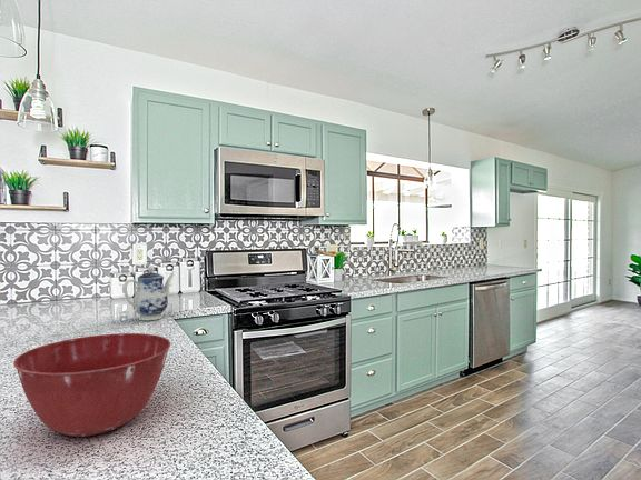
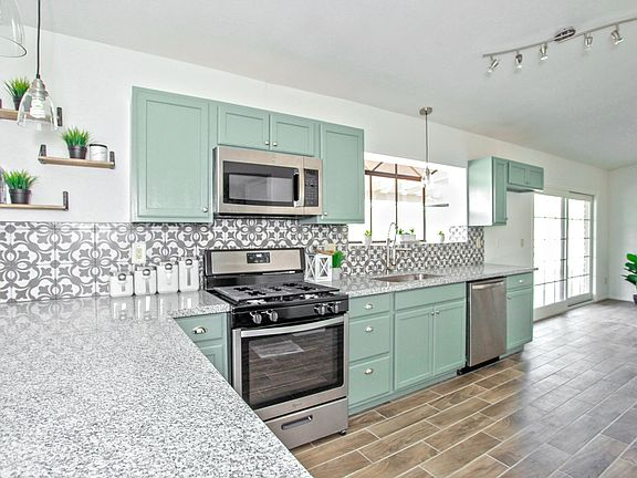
- mixing bowl [12,332,171,438]
- teapot [122,264,176,321]
